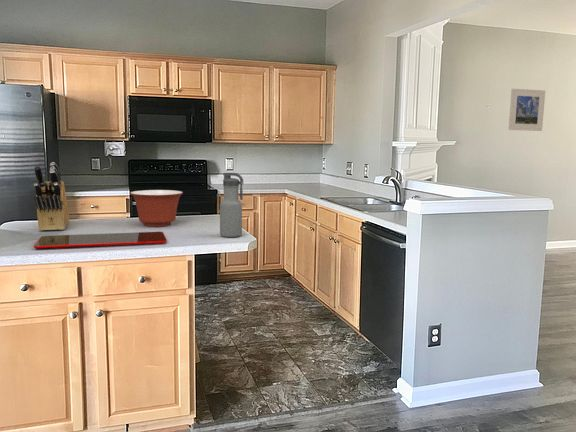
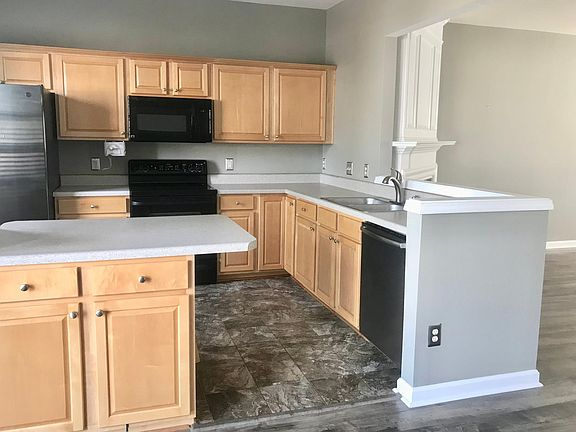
- mixing bowl [129,189,184,227]
- water bottle [219,172,244,238]
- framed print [508,88,546,132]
- knife block [33,161,70,232]
- cutting board [33,231,168,249]
